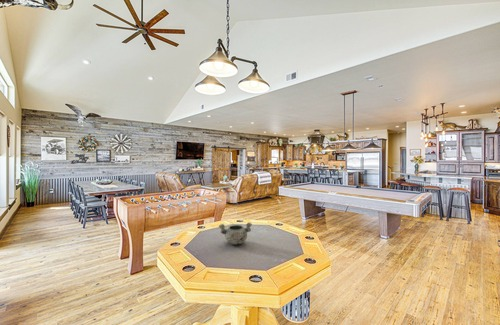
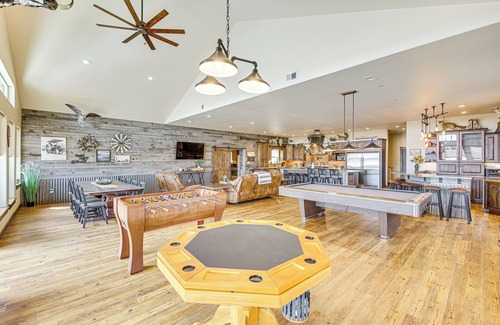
- decorative bowl [218,222,253,245]
